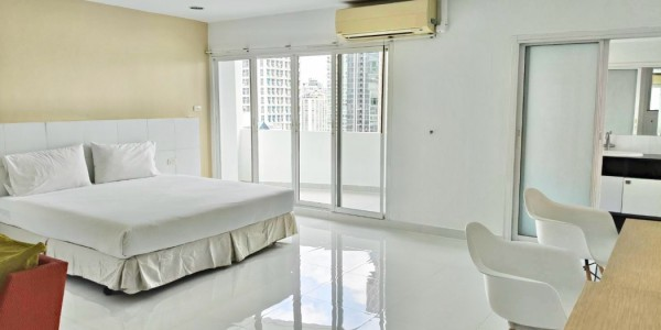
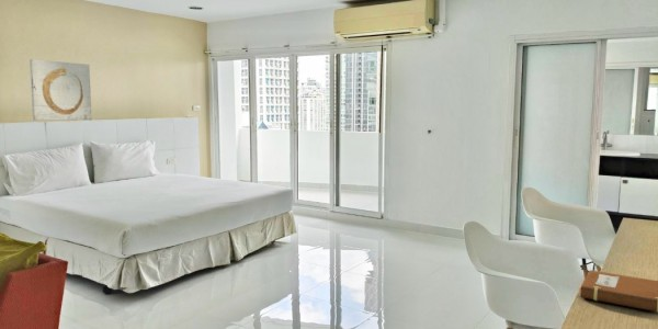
+ notebook [577,269,658,314]
+ wall art [29,58,93,122]
